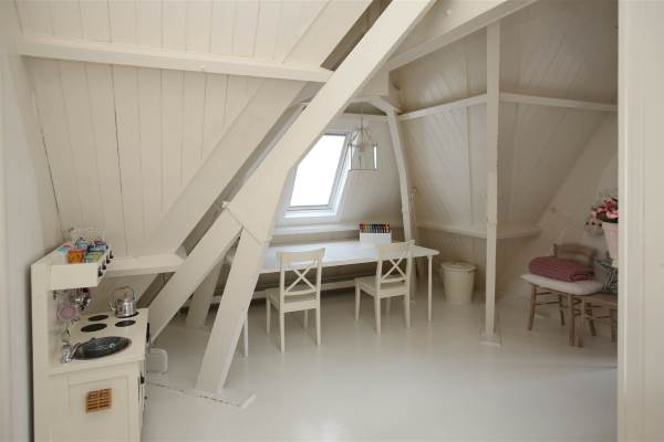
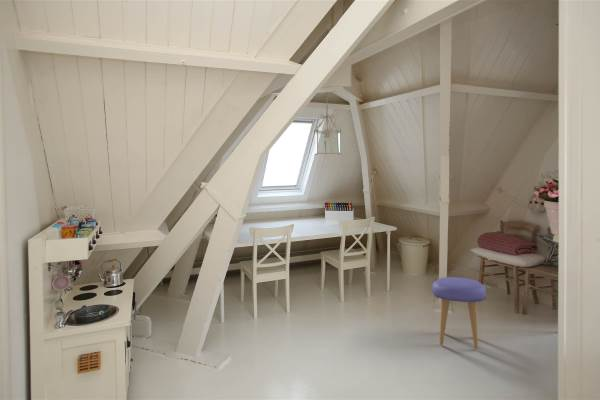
+ stool [432,276,487,350]
